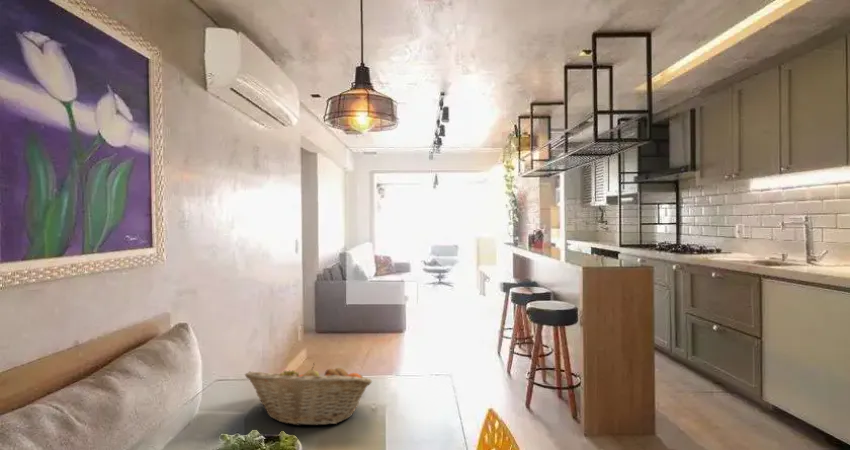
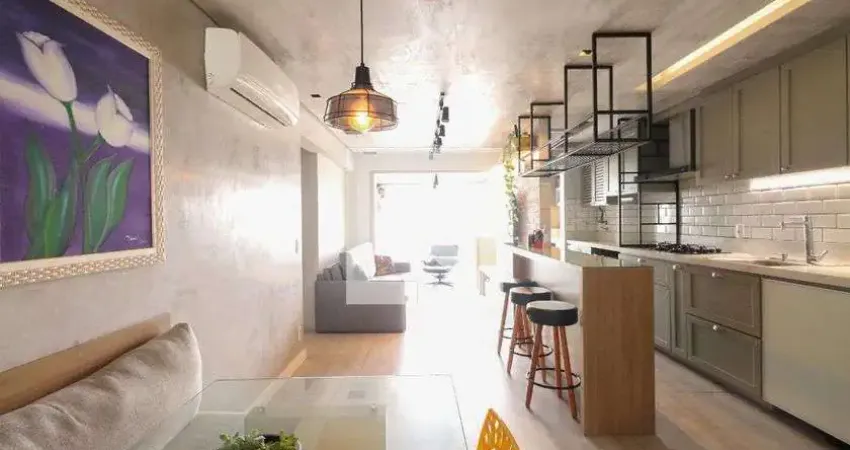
- fruit basket [244,362,373,427]
